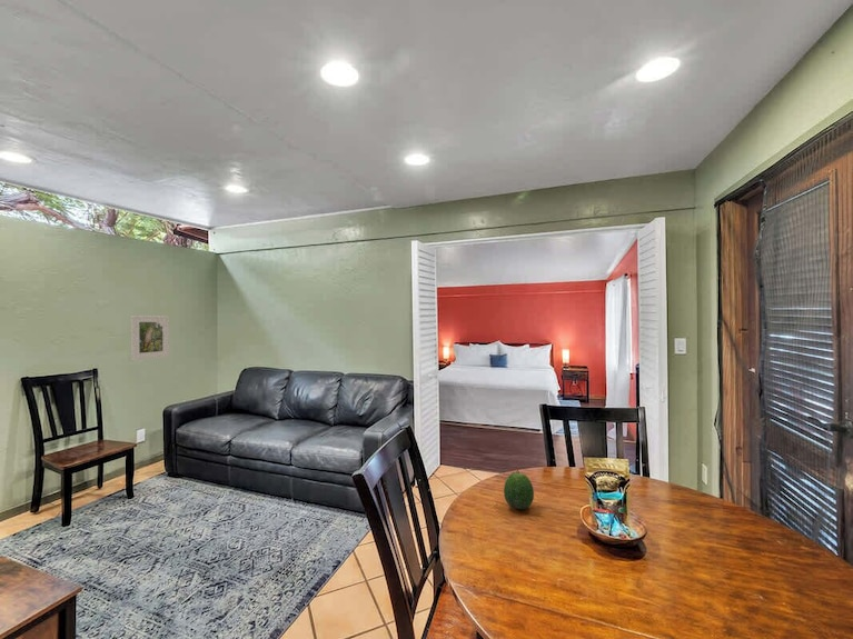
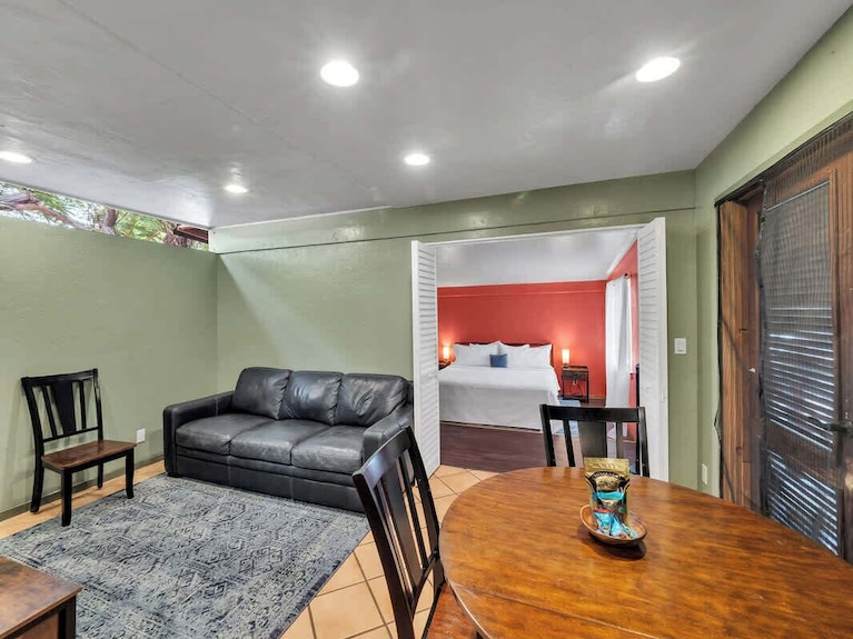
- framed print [130,314,170,361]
- fruit [503,469,535,510]
